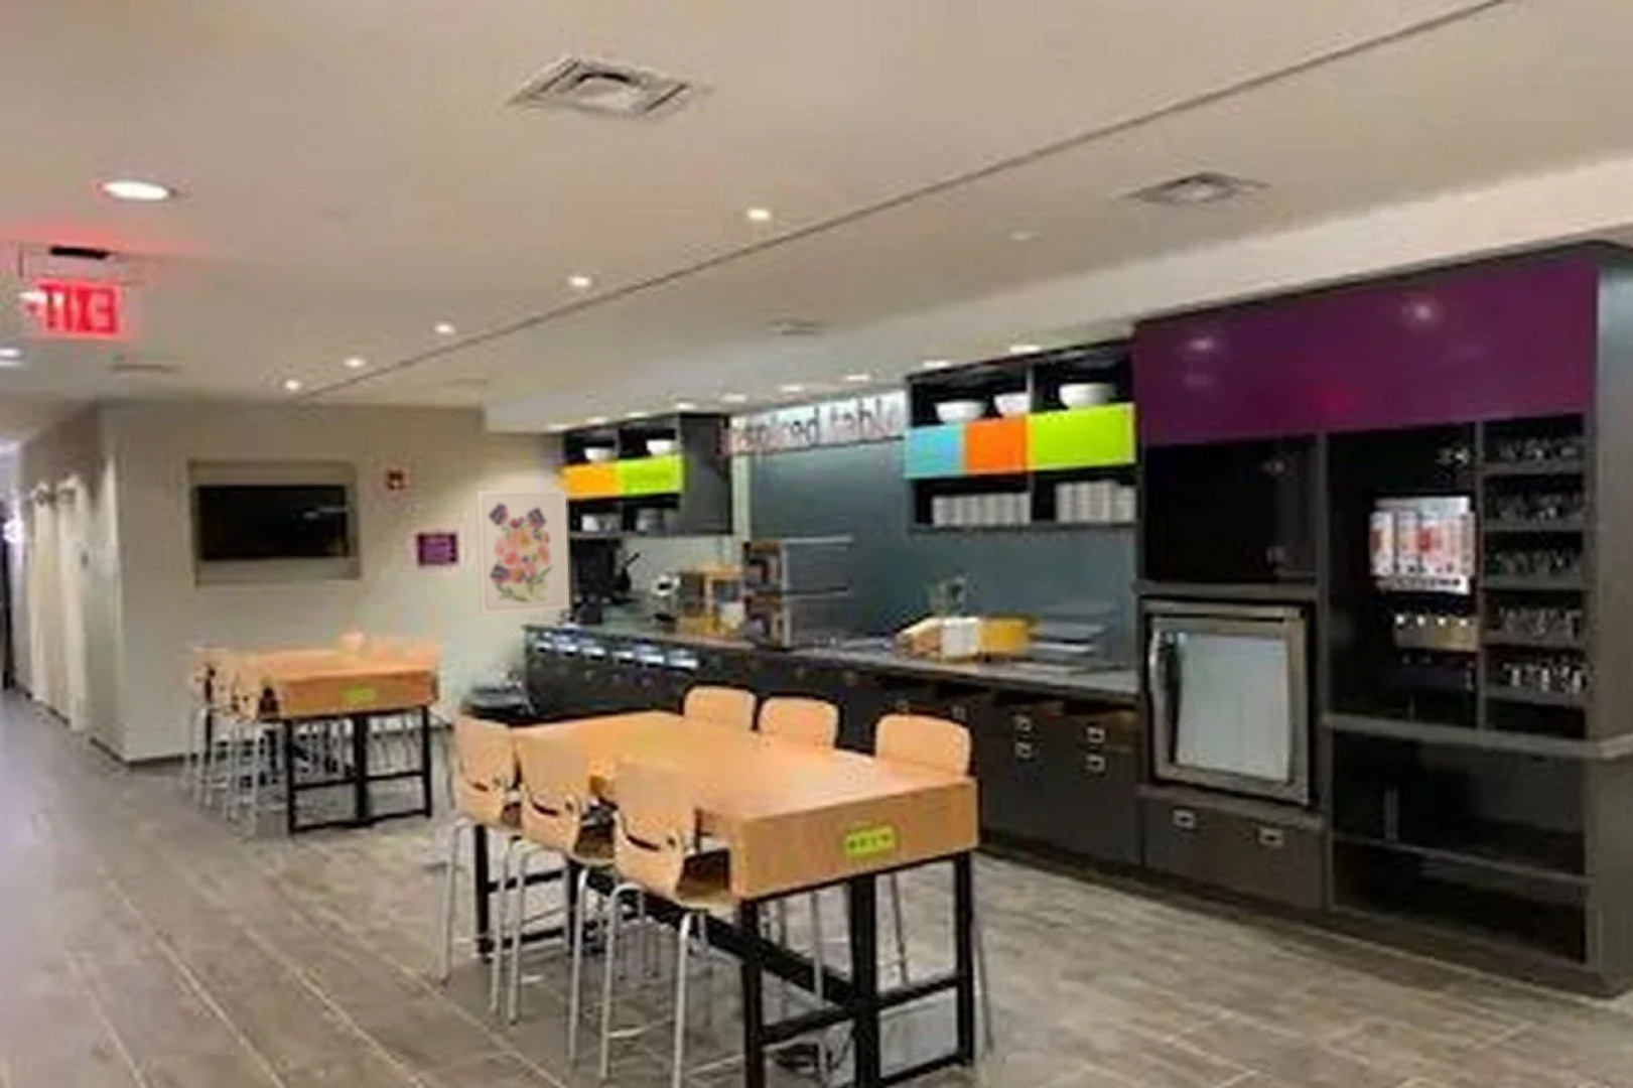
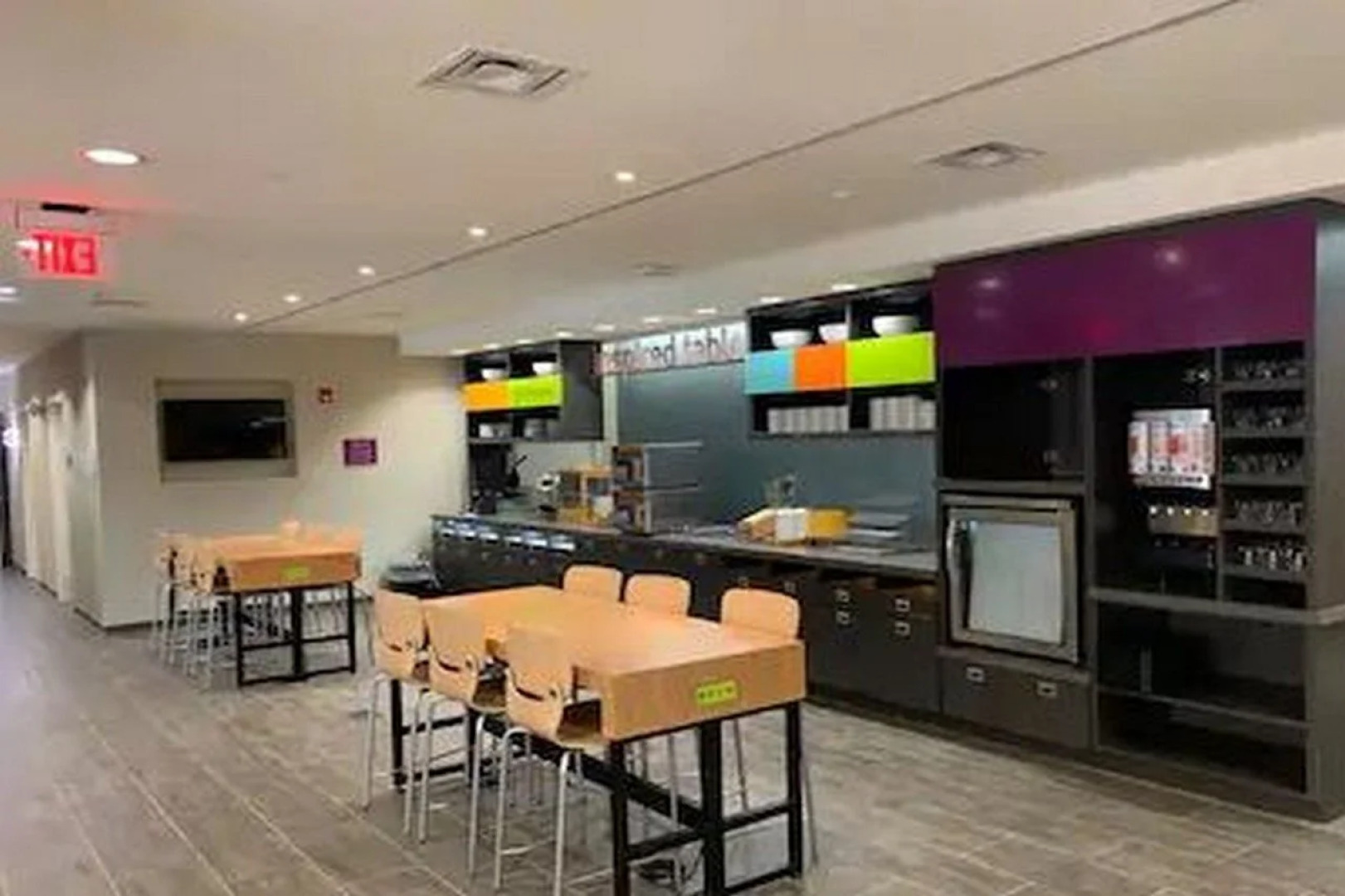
- wall art [476,488,571,617]
